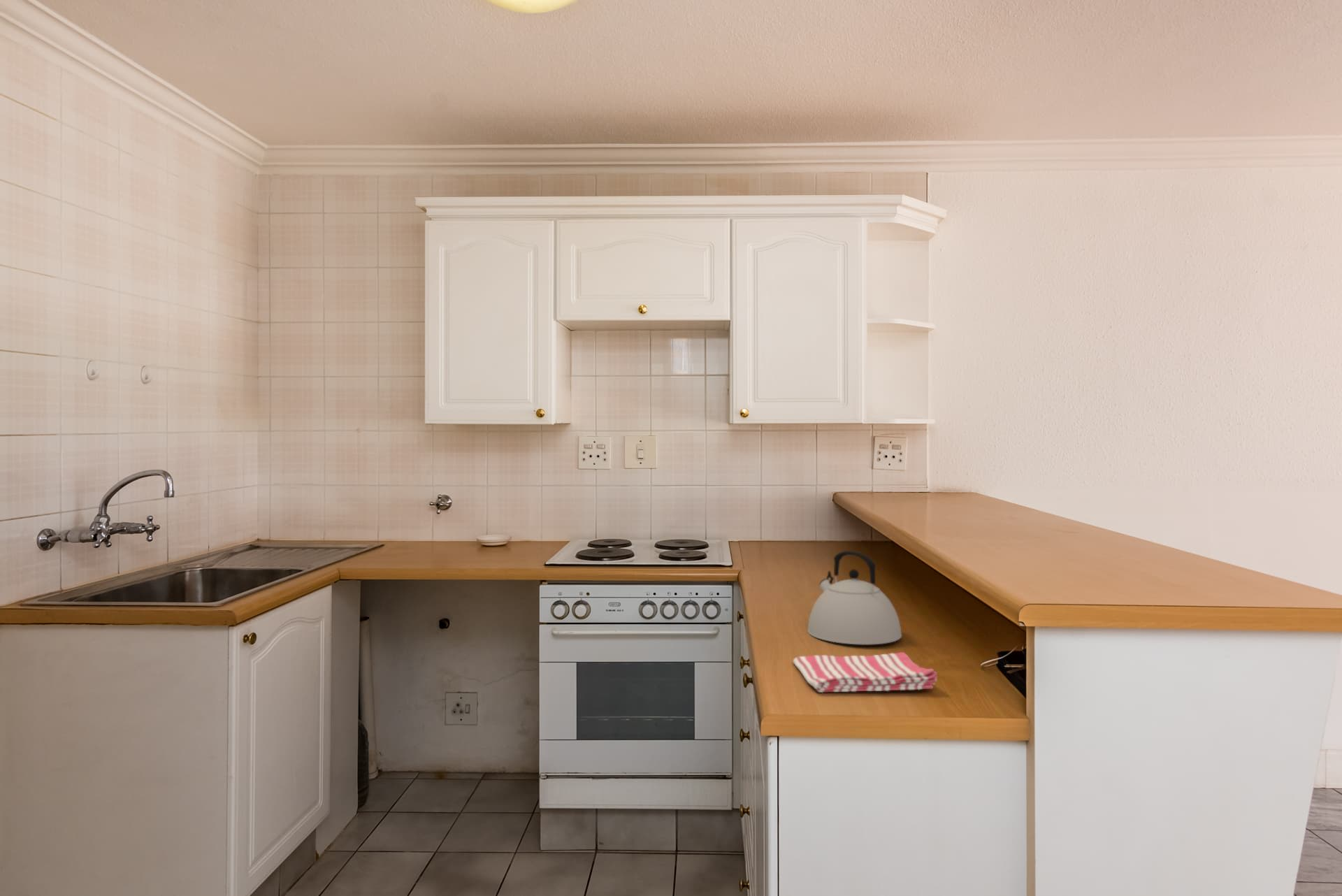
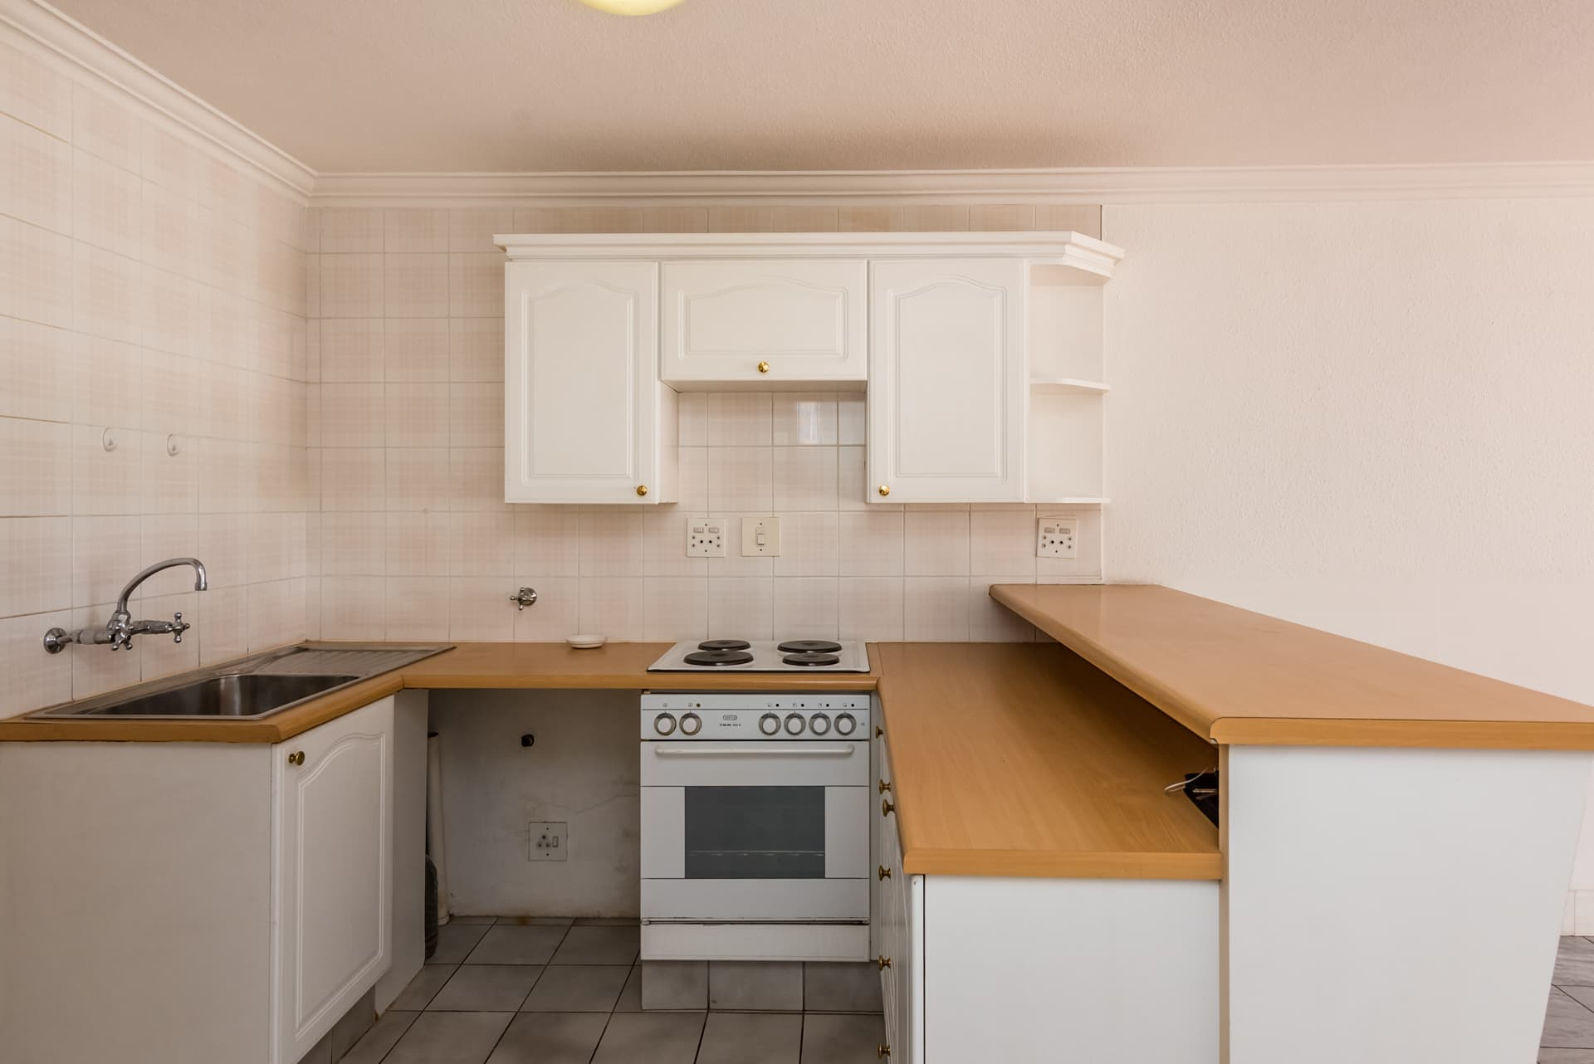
- dish towel [793,651,938,693]
- kettle [807,550,902,645]
